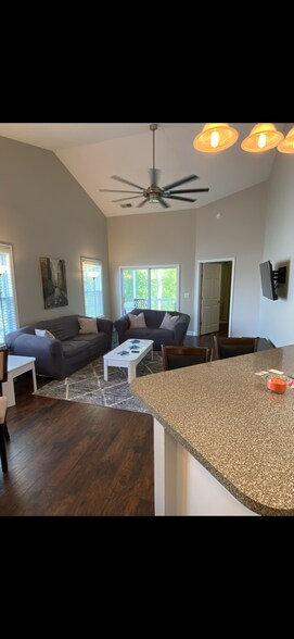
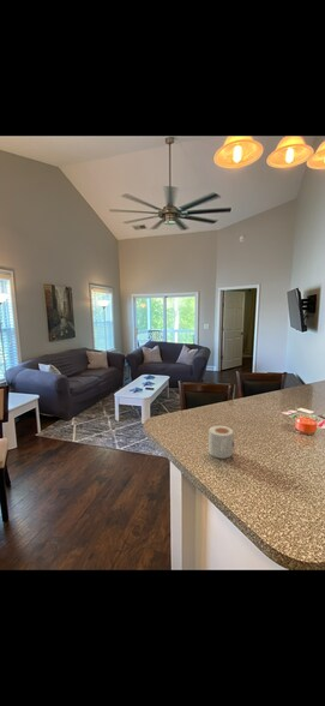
+ mug [207,425,235,460]
